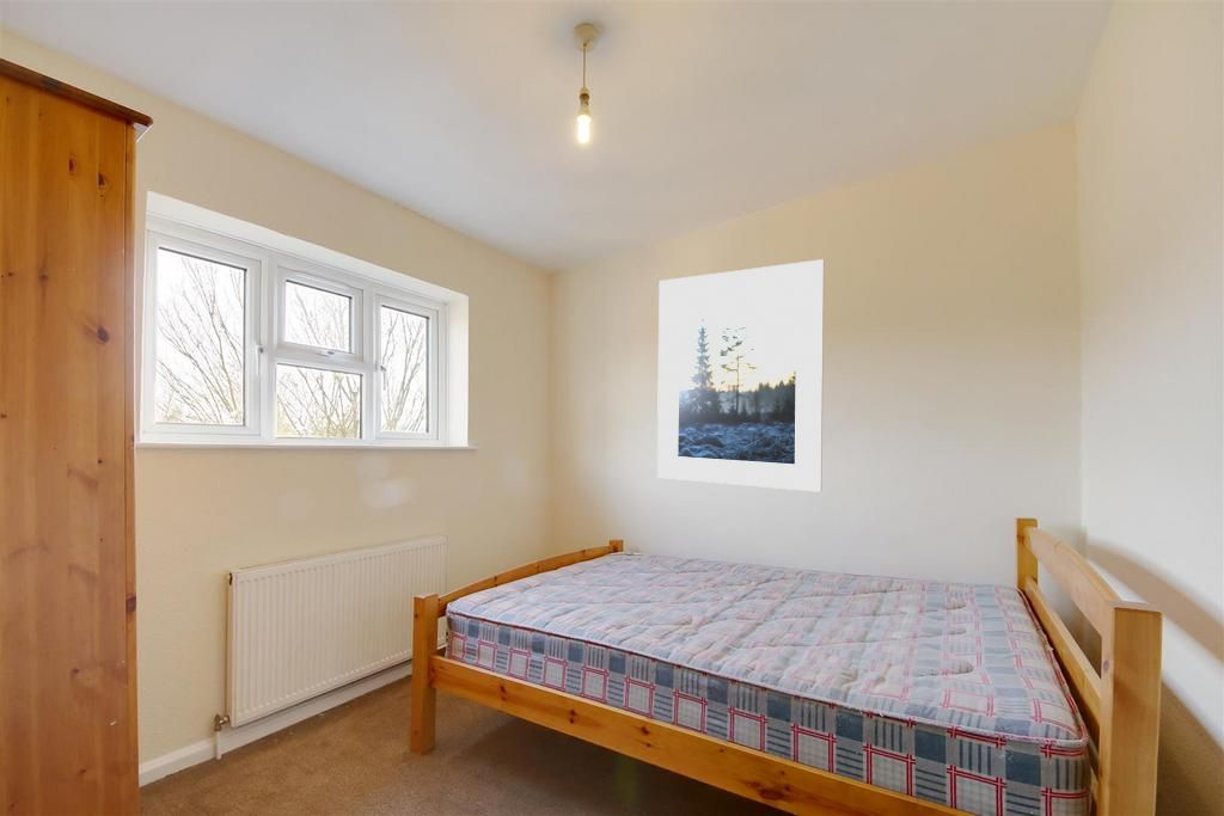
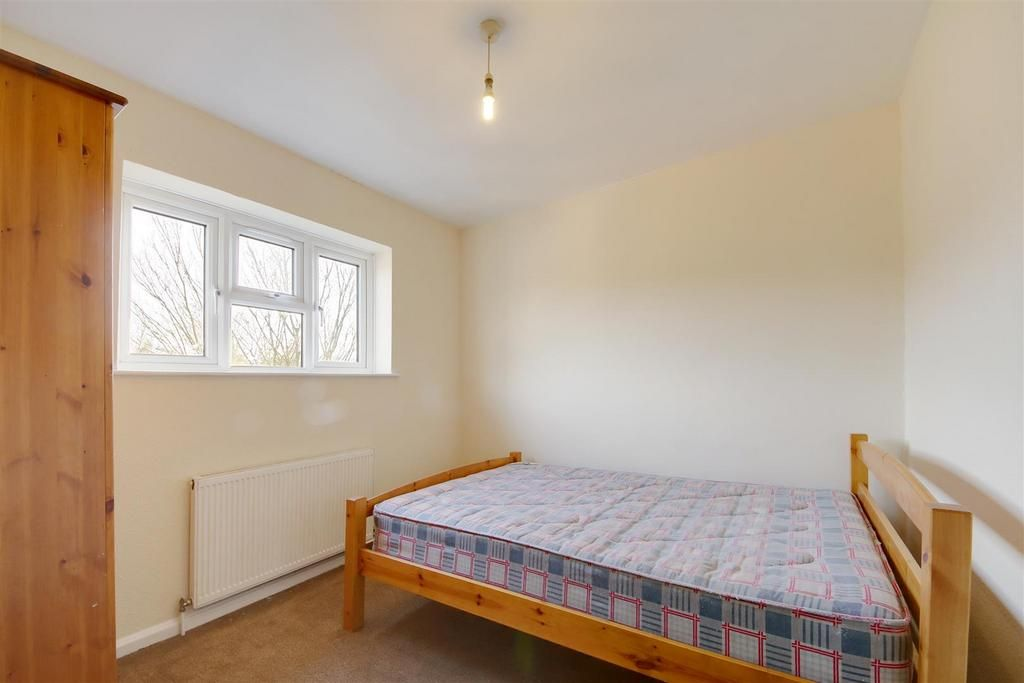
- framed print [656,258,825,493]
